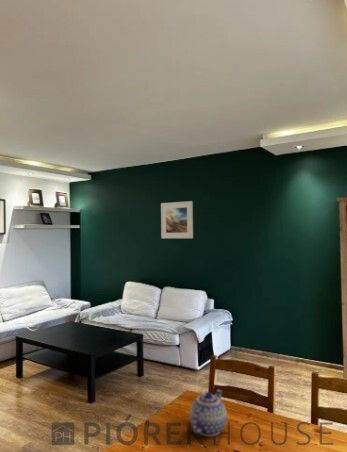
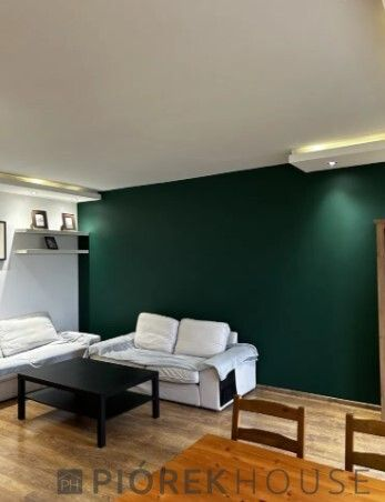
- teapot [189,389,228,437]
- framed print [160,200,194,239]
